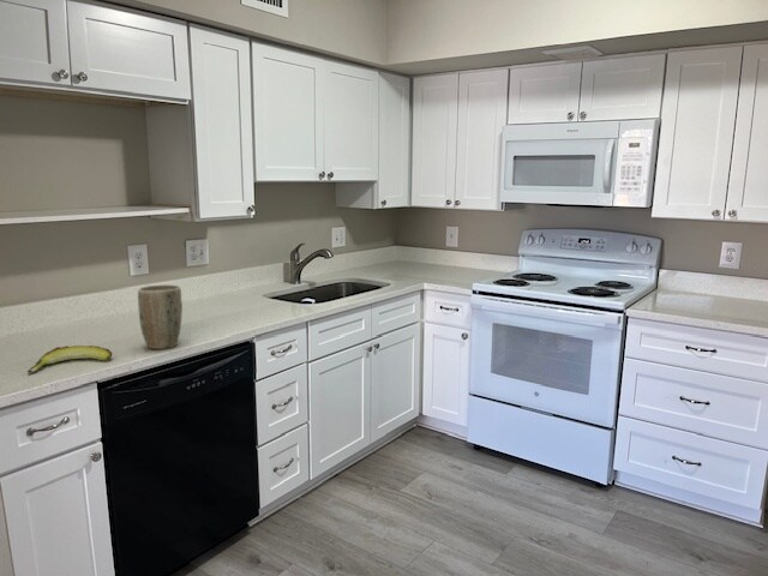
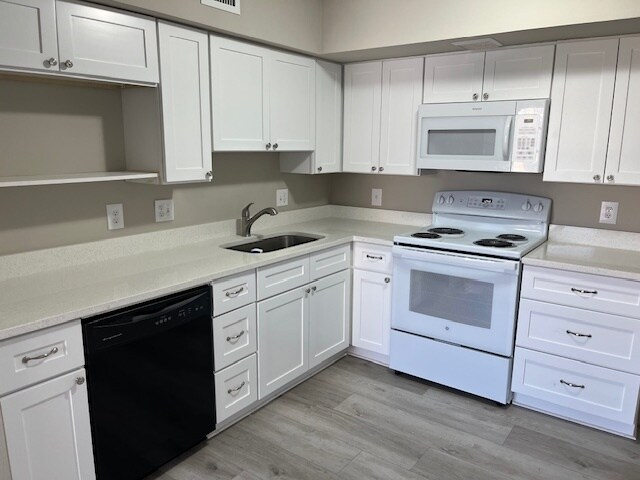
- banana [26,344,113,374]
- plant pot [137,283,184,350]
